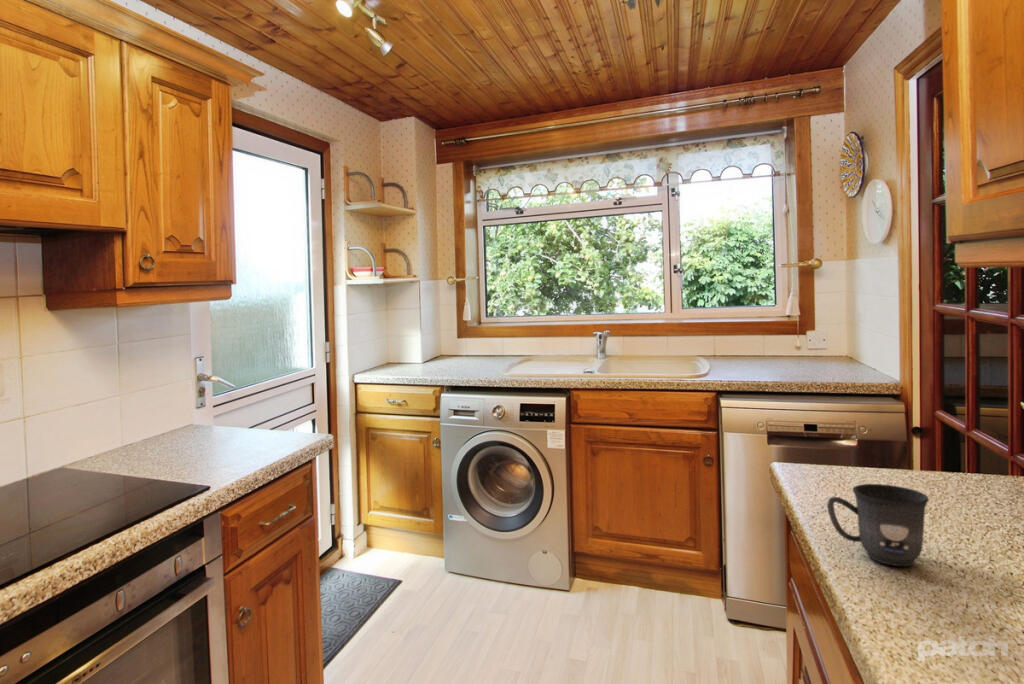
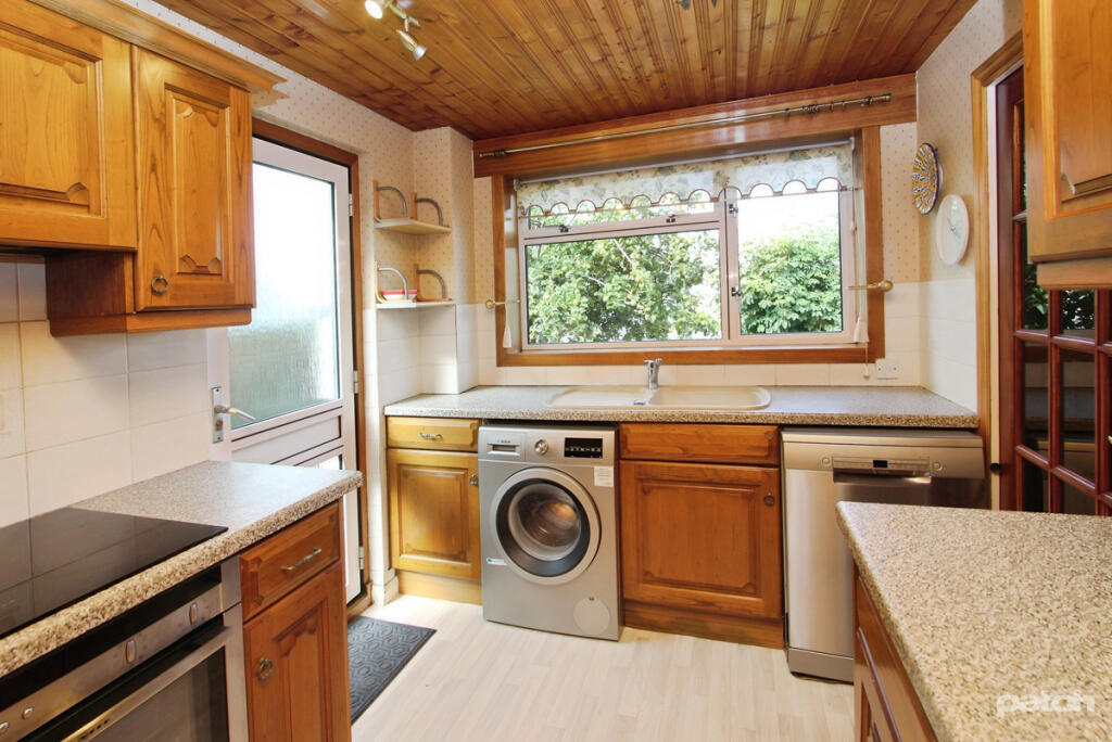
- mug [826,483,930,567]
